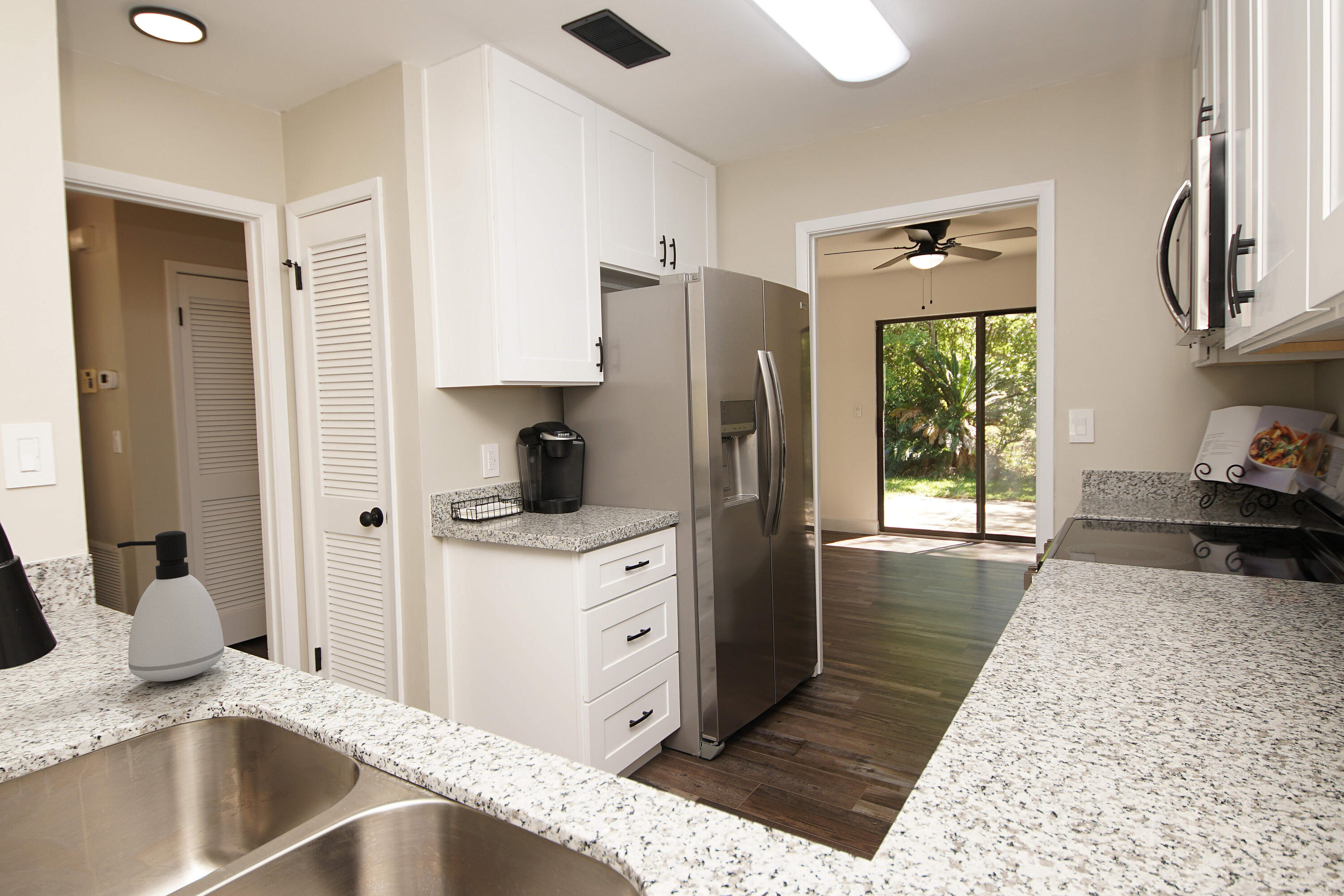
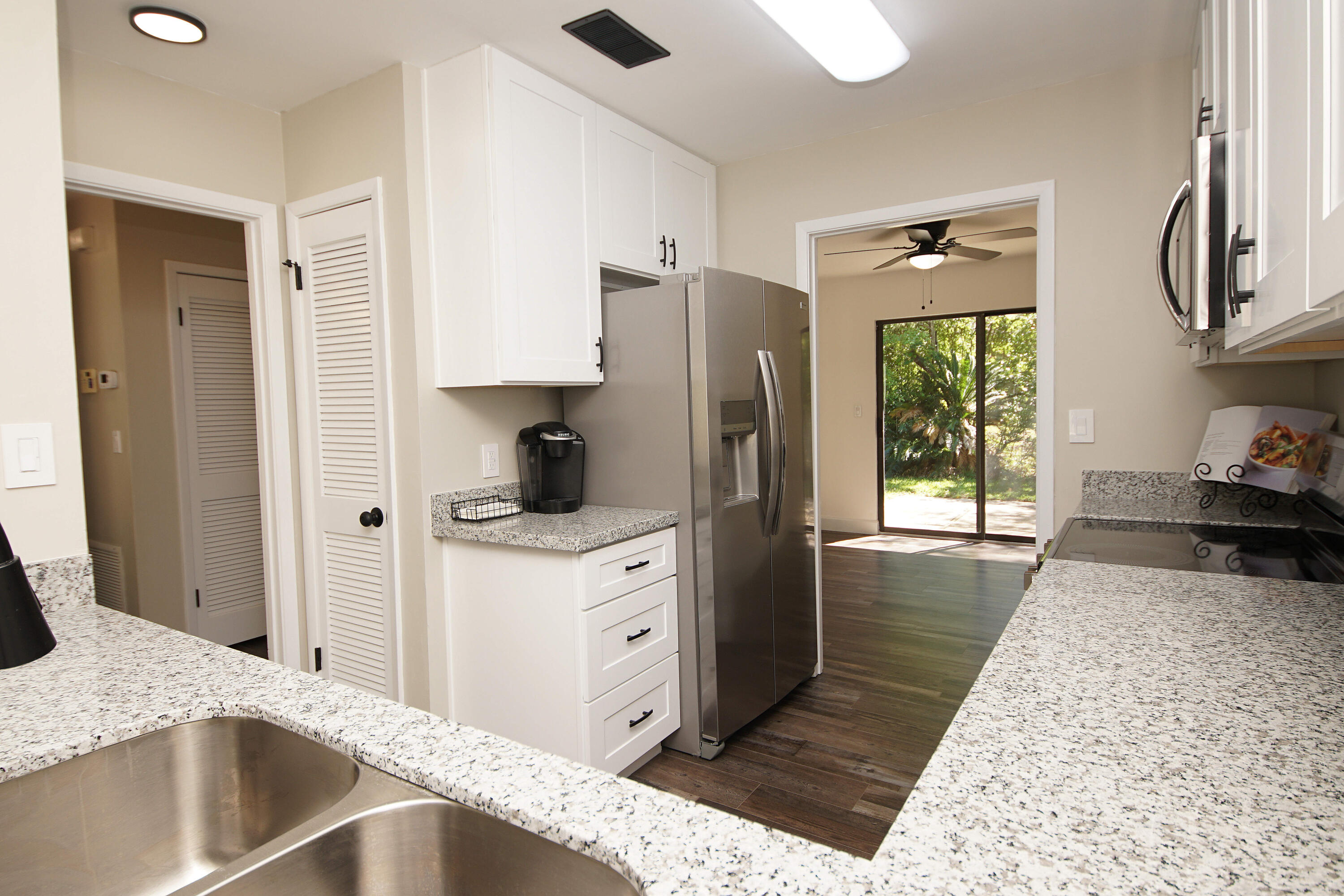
- soap dispenser [116,530,224,682]
